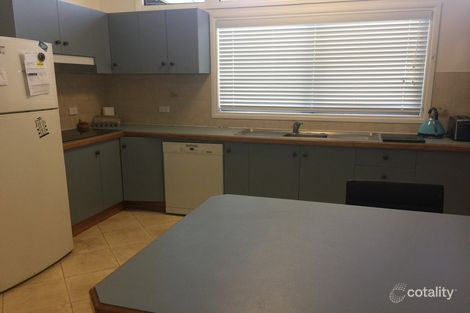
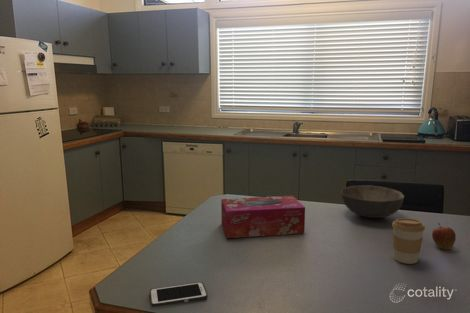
+ tissue box [220,195,306,239]
+ bowl [340,184,405,219]
+ coffee cup [391,218,426,265]
+ cell phone [149,281,208,308]
+ fruit [431,222,457,250]
